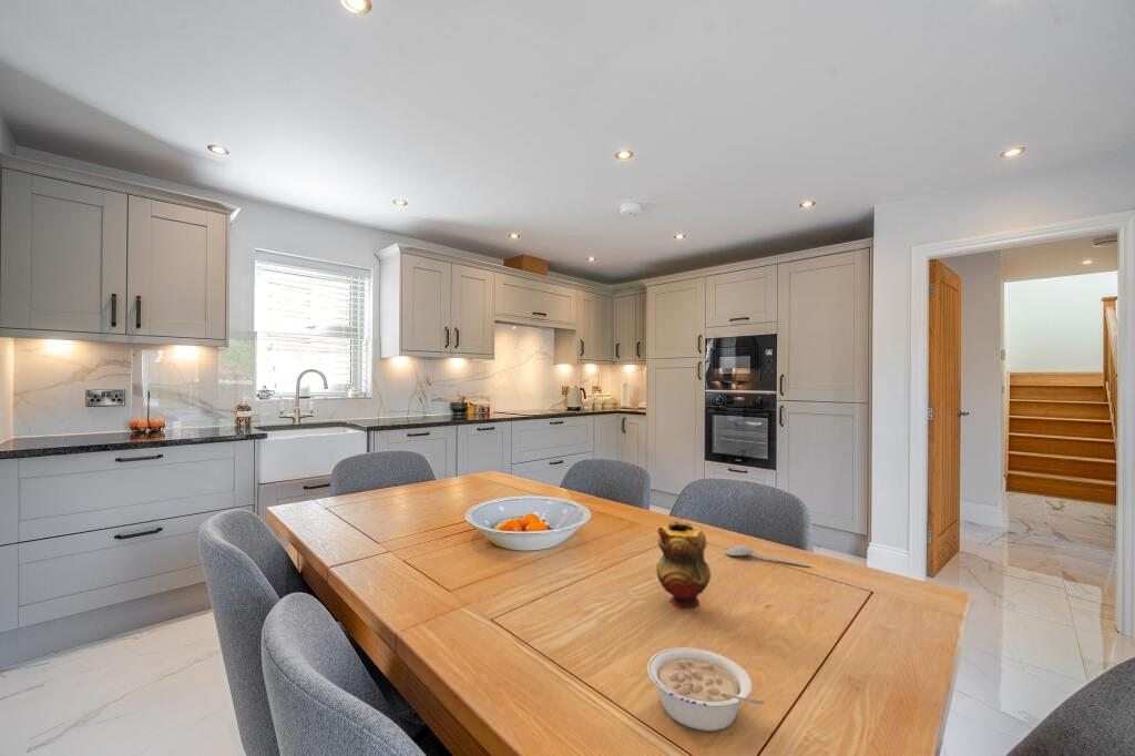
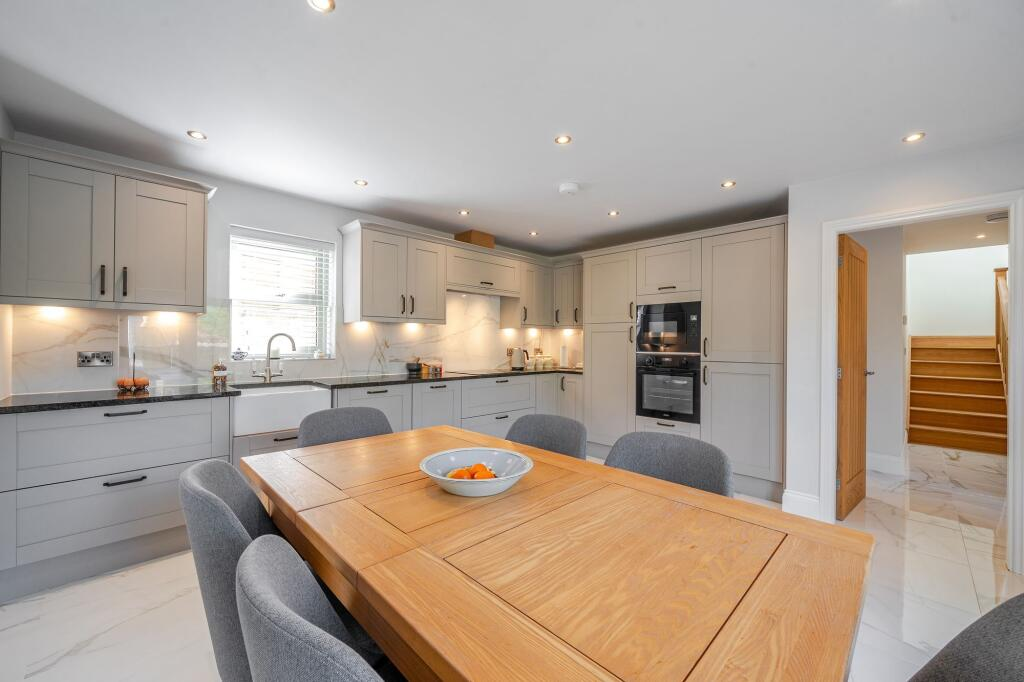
- spoon [725,545,811,568]
- legume [646,646,766,732]
- teapot [655,520,712,610]
